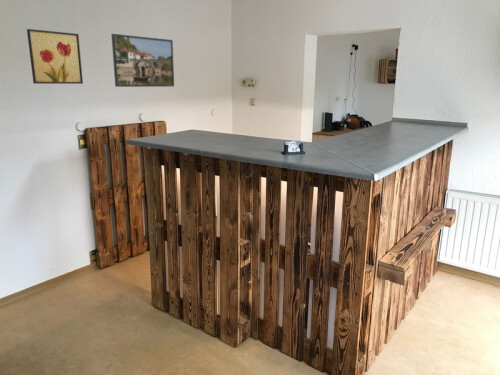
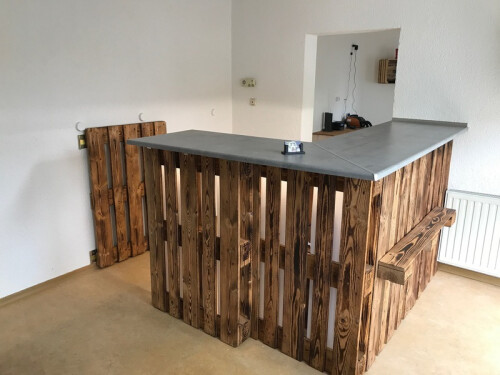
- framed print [111,33,175,88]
- wall art [26,28,84,85]
